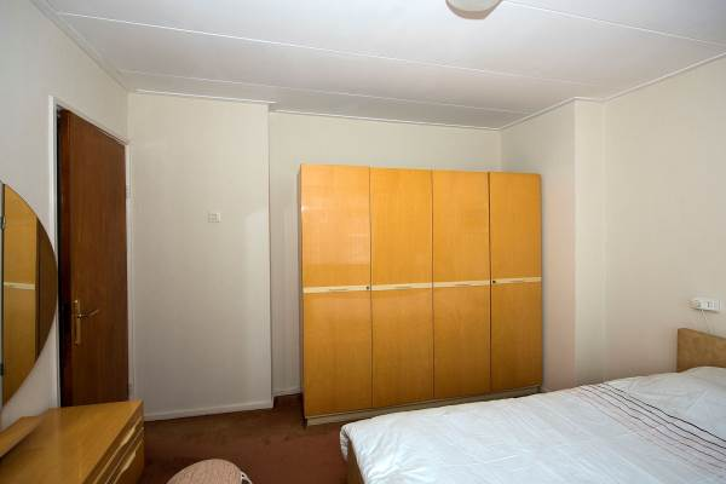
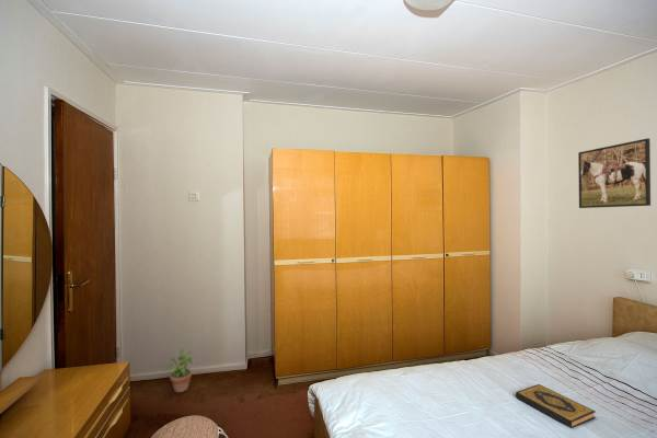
+ hardback book [515,383,597,429]
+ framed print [577,137,652,209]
+ potted plant [161,347,194,393]
